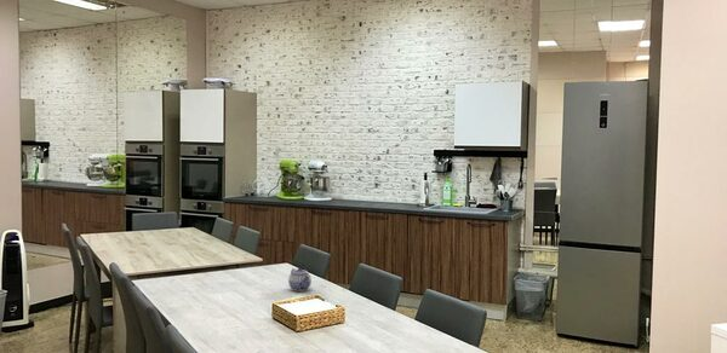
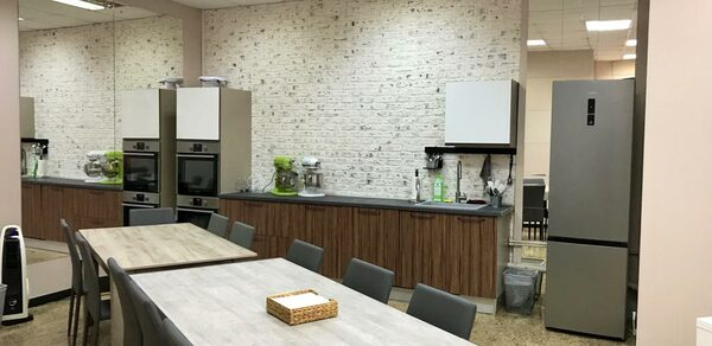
- teapot [287,266,313,293]
